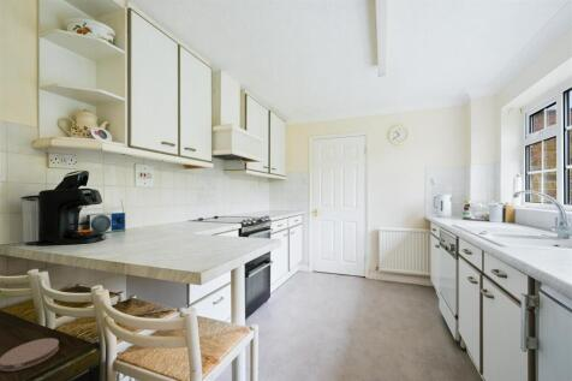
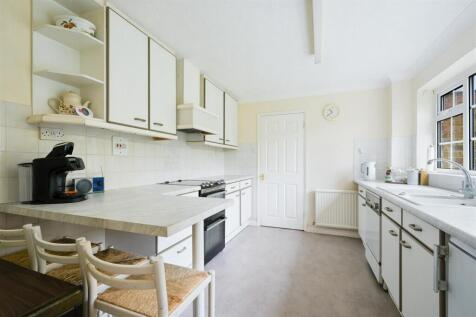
- coaster [0,337,60,373]
